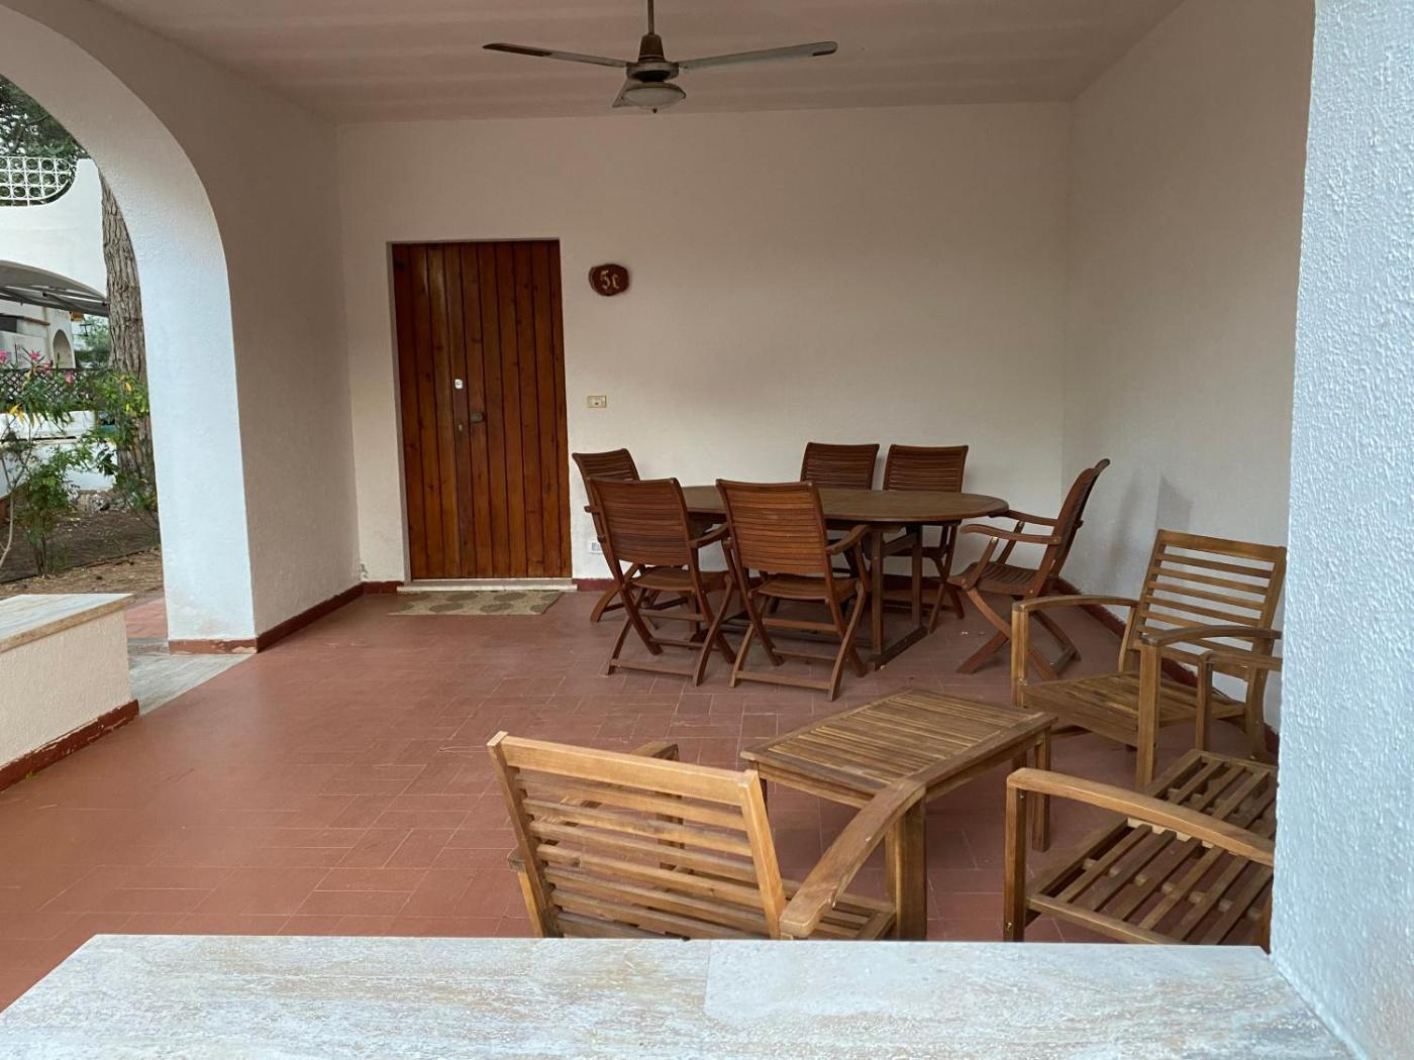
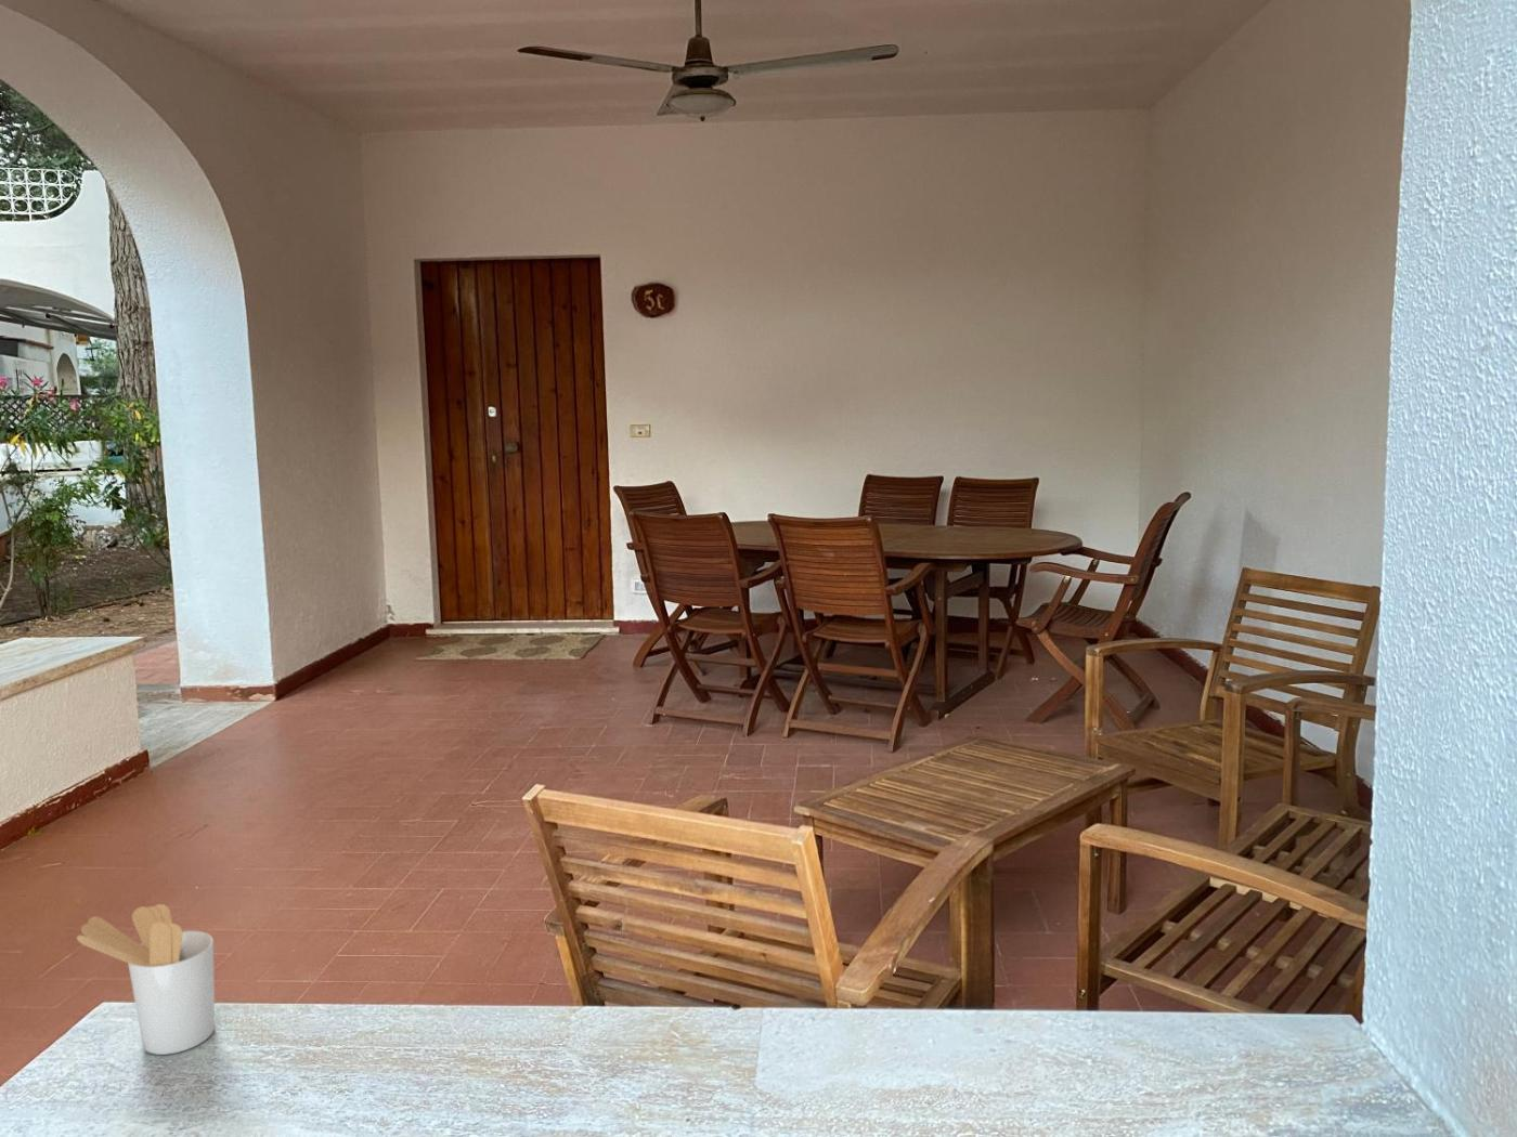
+ utensil holder [76,903,216,1056]
